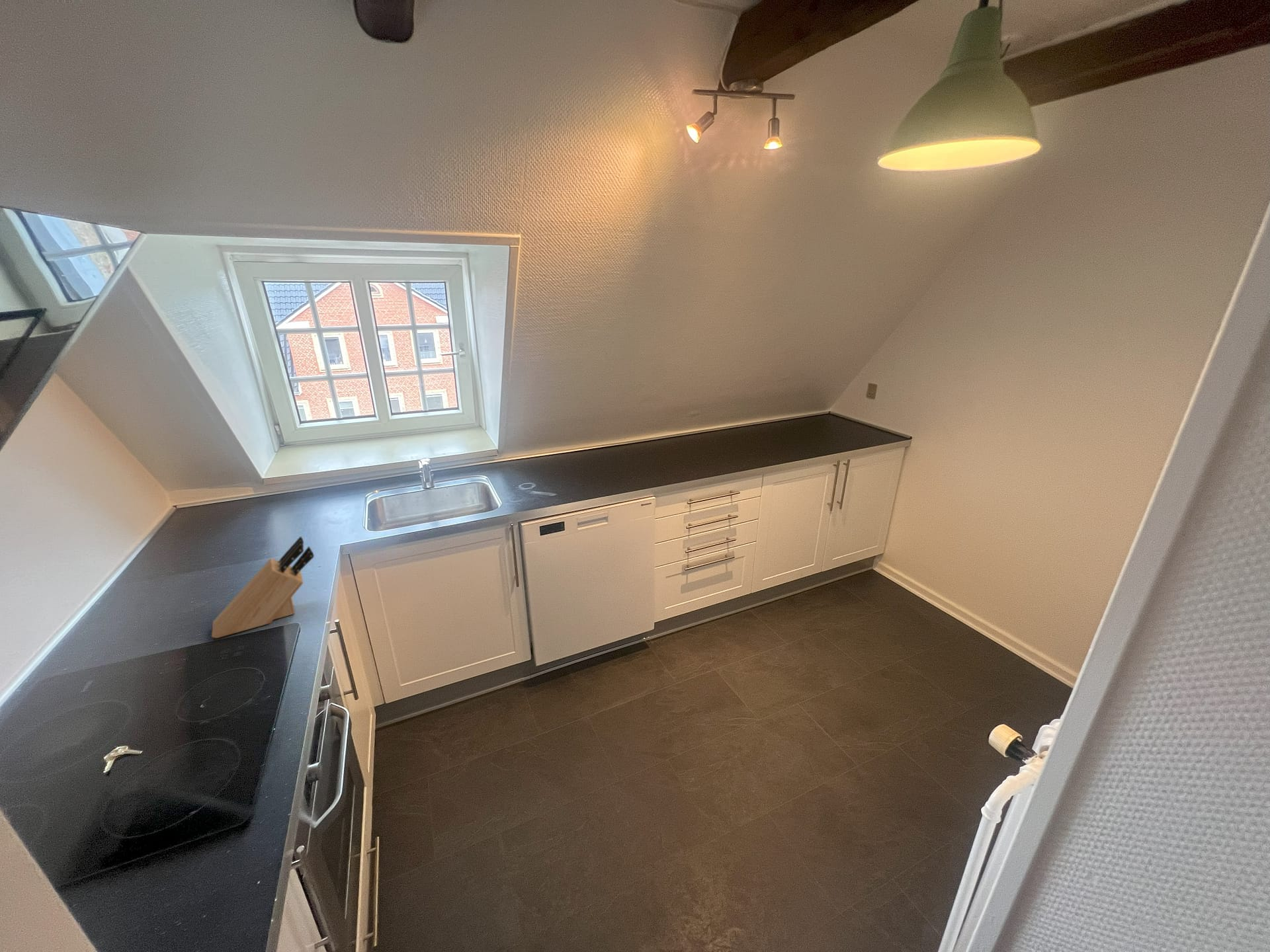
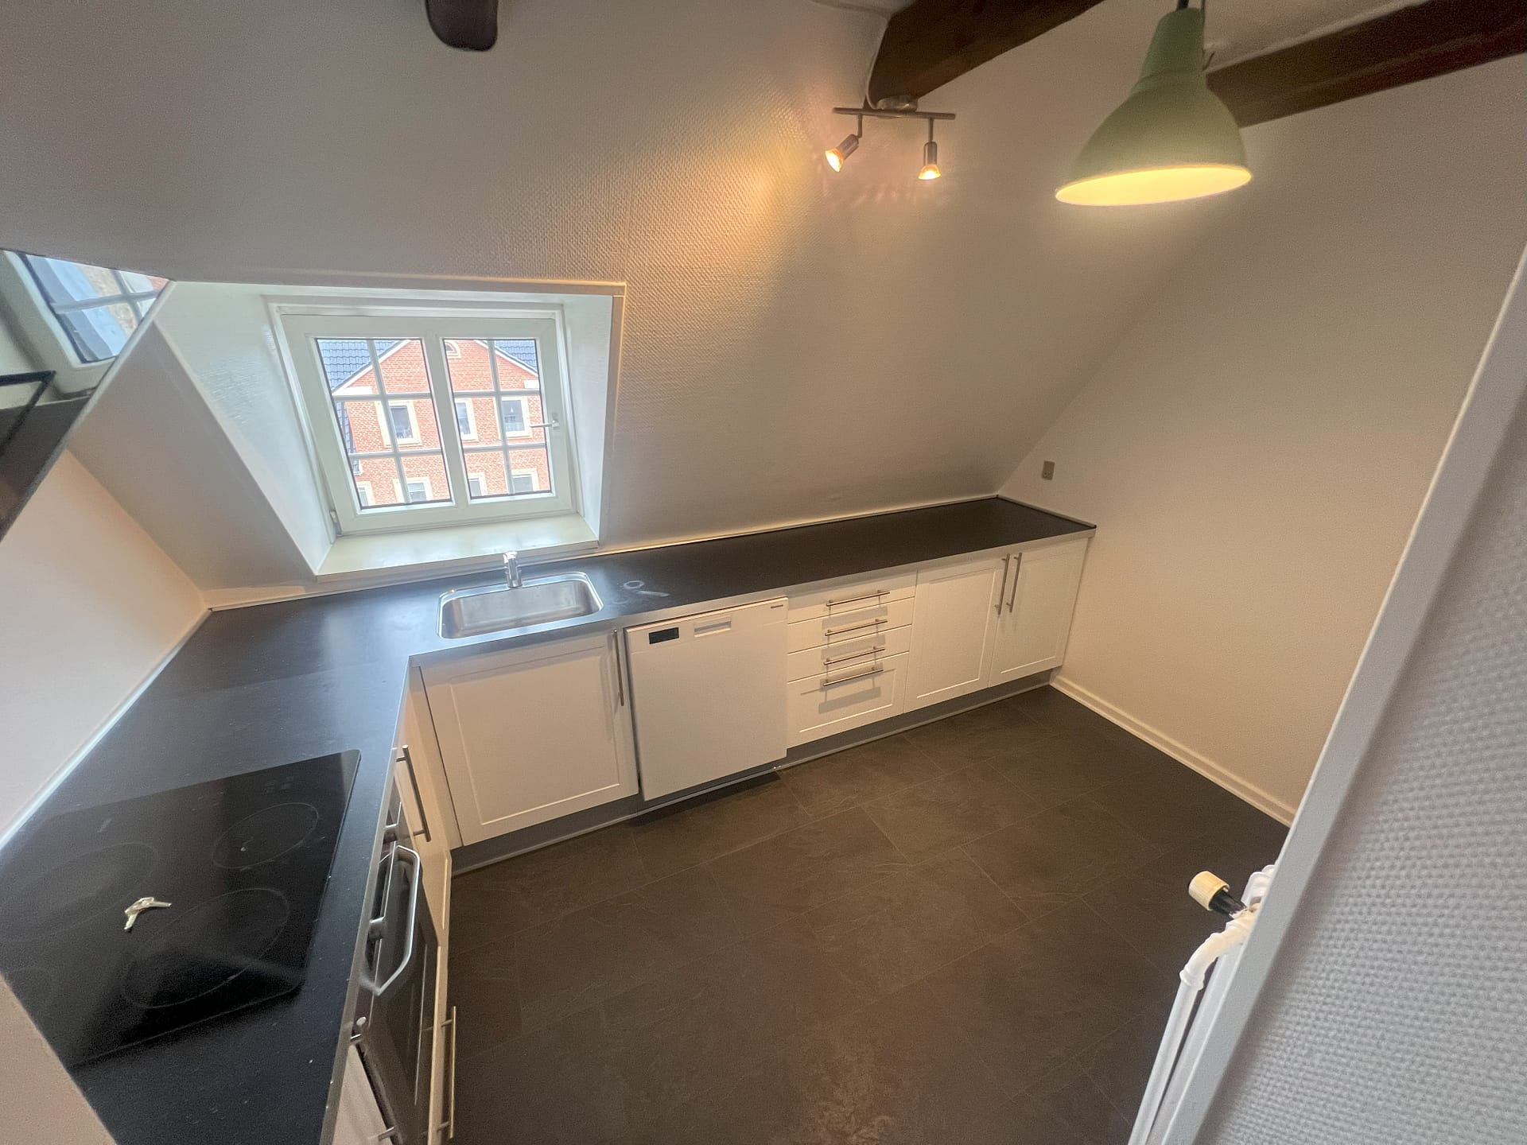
- knife block [211,535,315,639]
